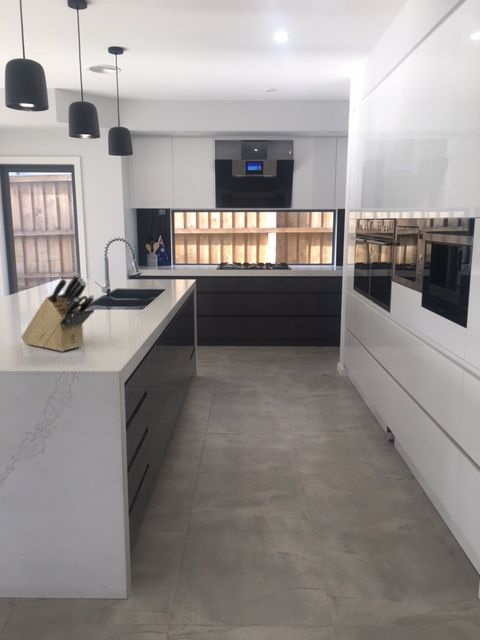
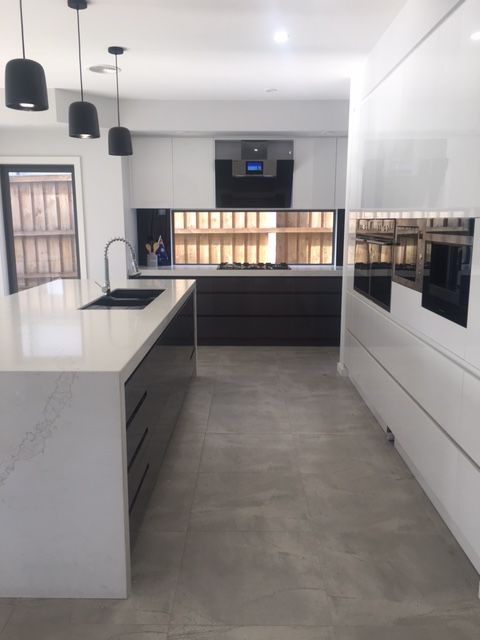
- knife block [20,272,95,353]
